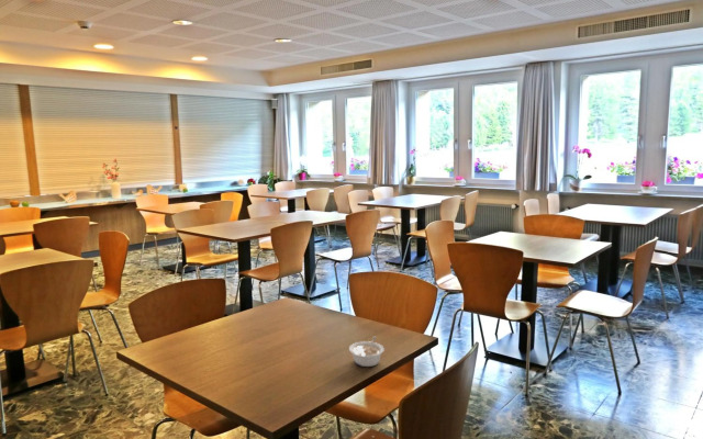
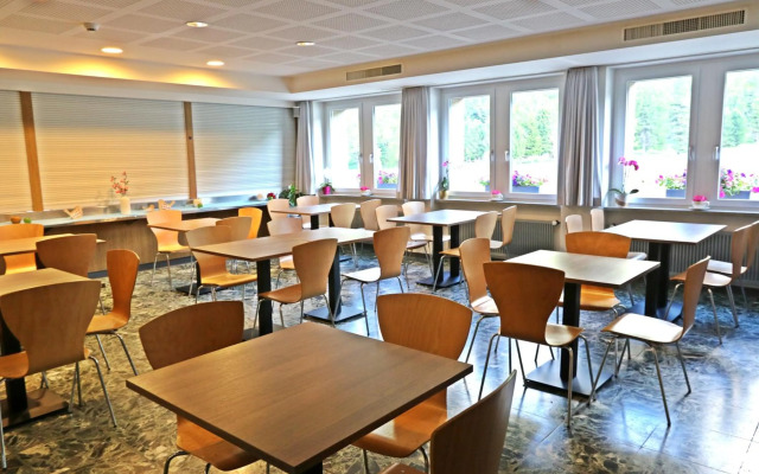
- legume [348,336,386,368]
